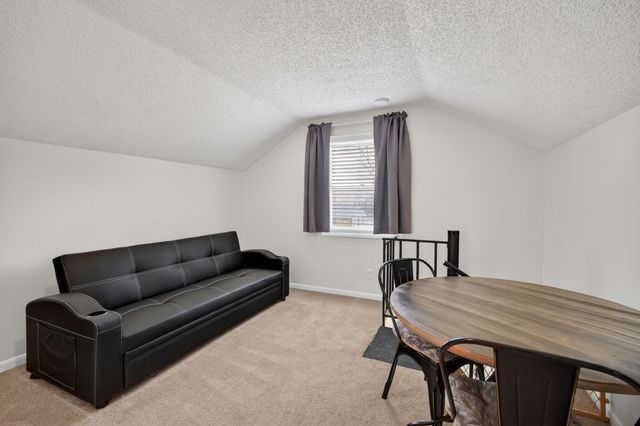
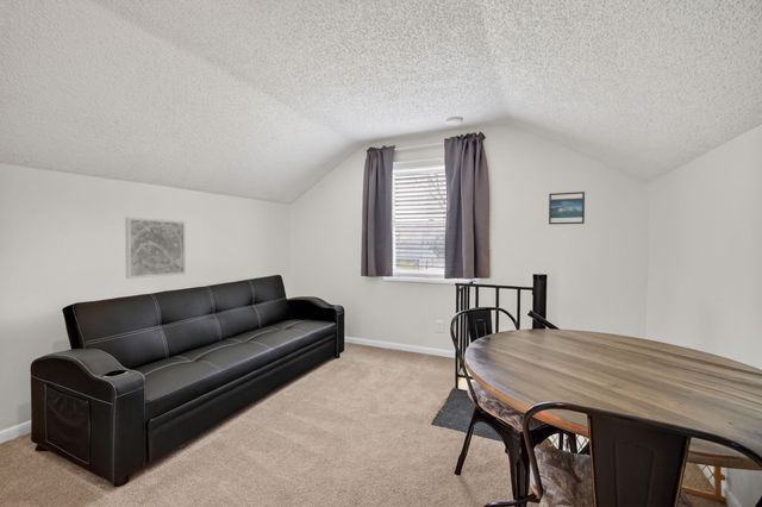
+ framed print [548,190,586,226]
+ wall art [124,215,187,280]
